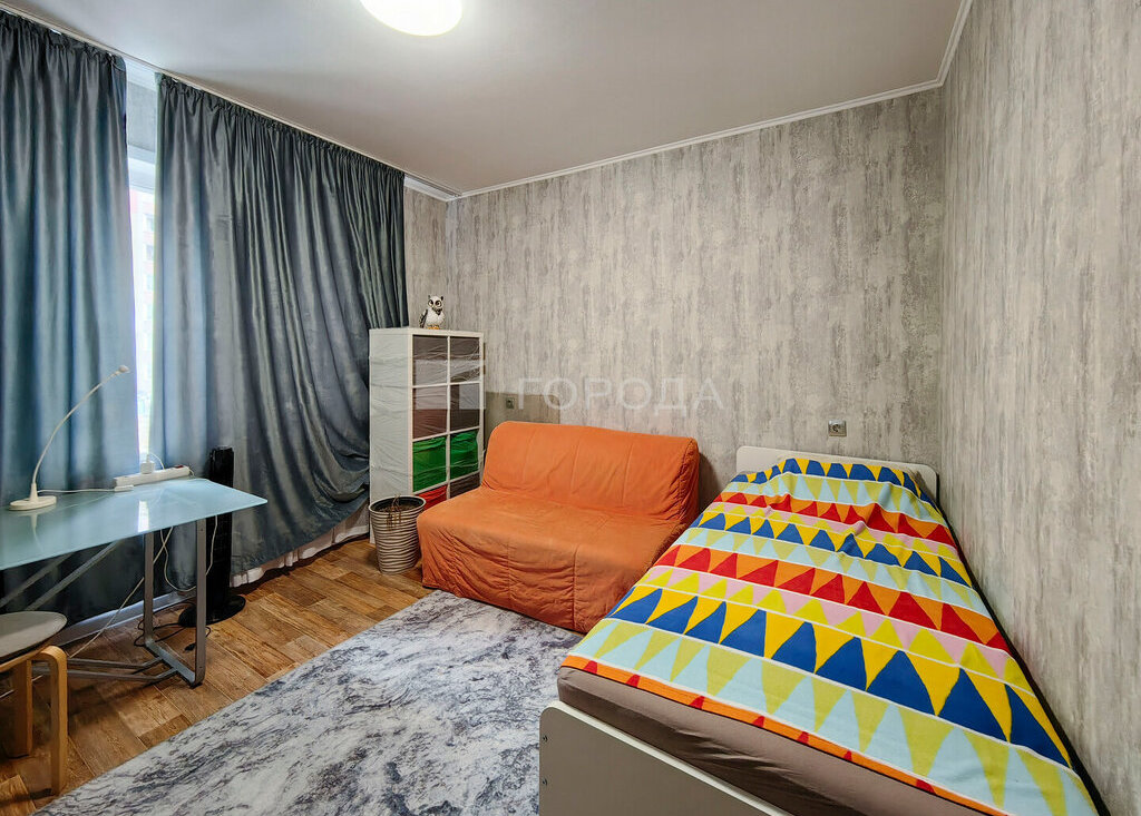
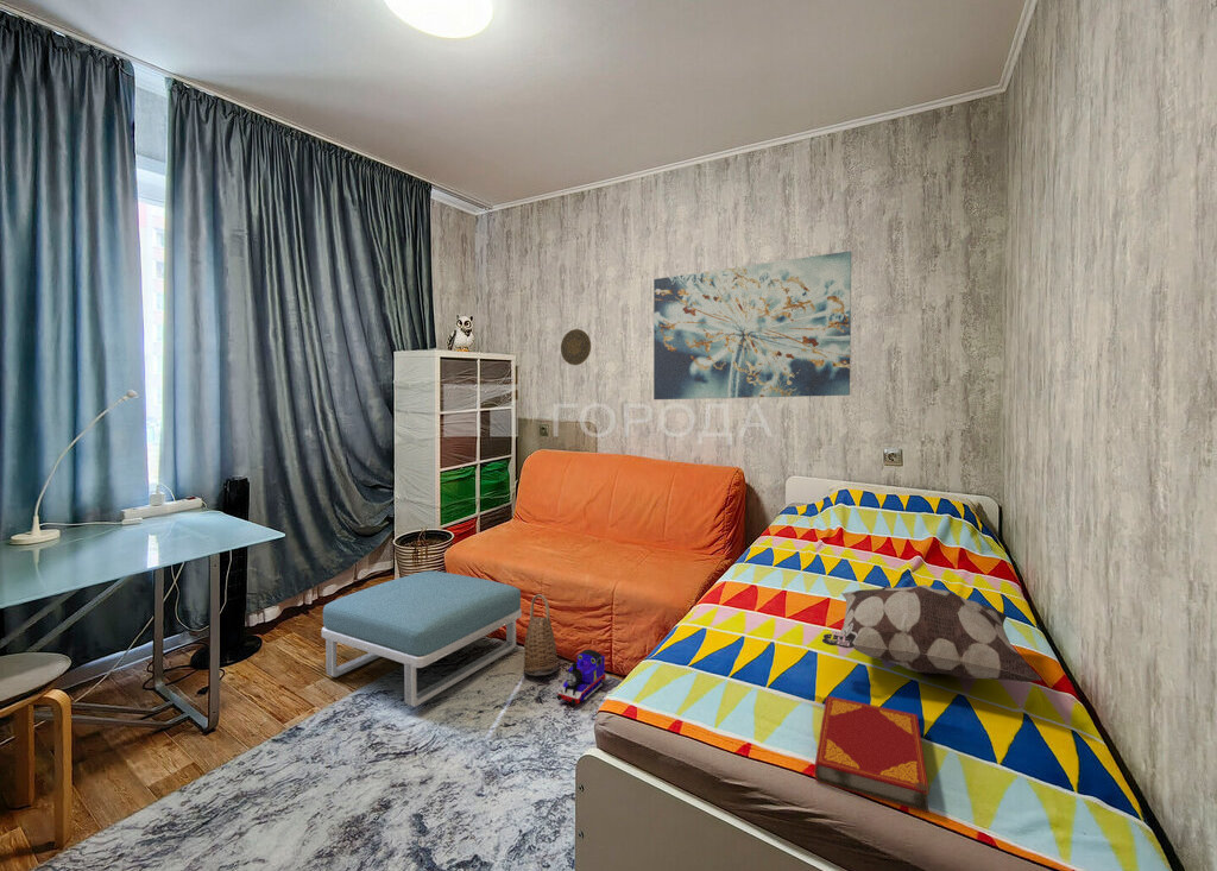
+ decorative plate [560,328,592,366]
+ decorative pillow [821,583,1042,683]
+ wall art [652,250,852,400]
+ basket [522,593,559,677]
+ footstool [321,570,523,708]
+ hardback book [813,695,931,814]
+ toy train [556,649,606,706]
